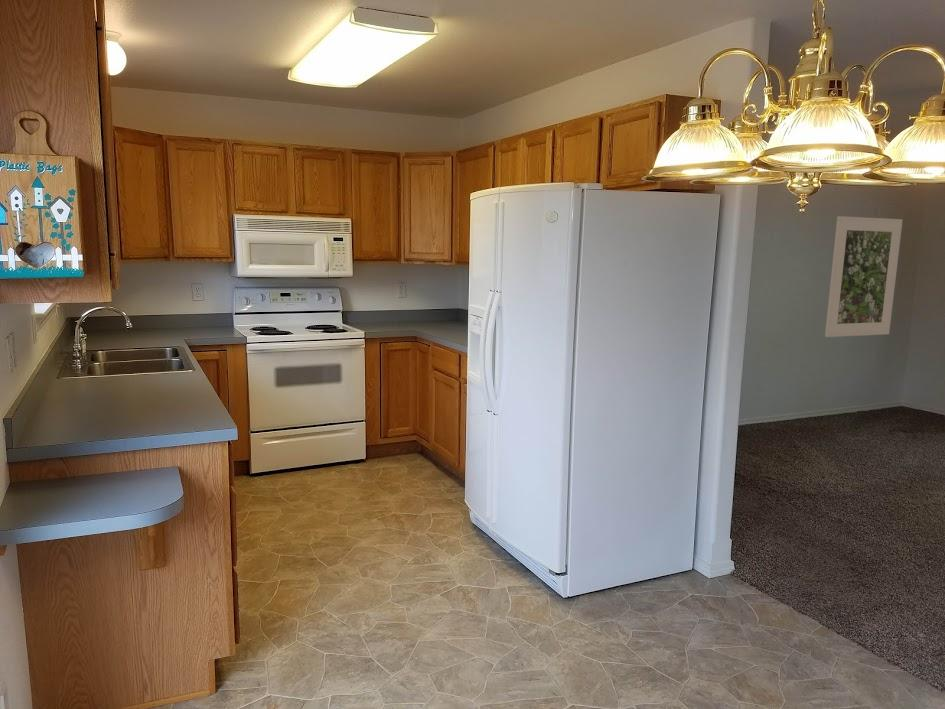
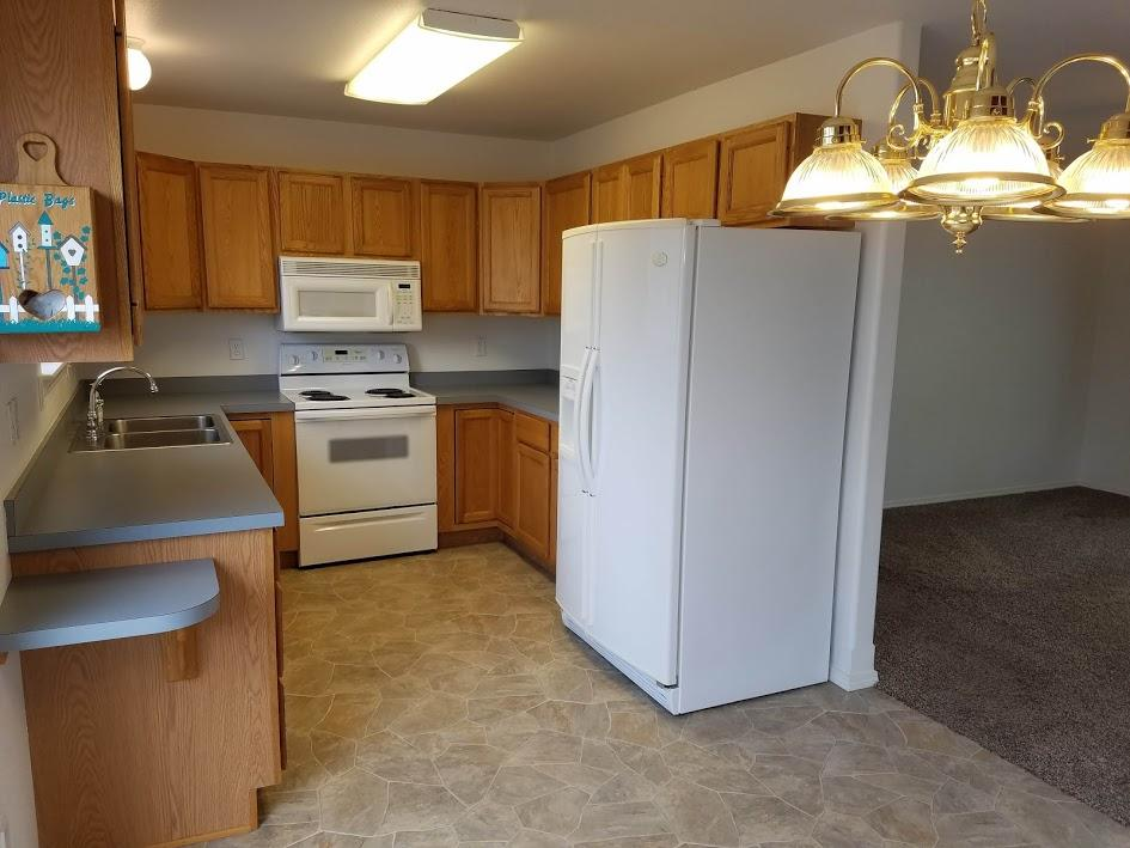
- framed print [824,215,903,338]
